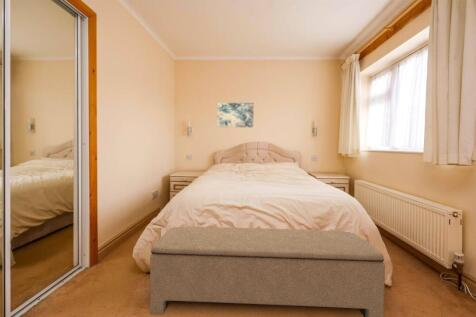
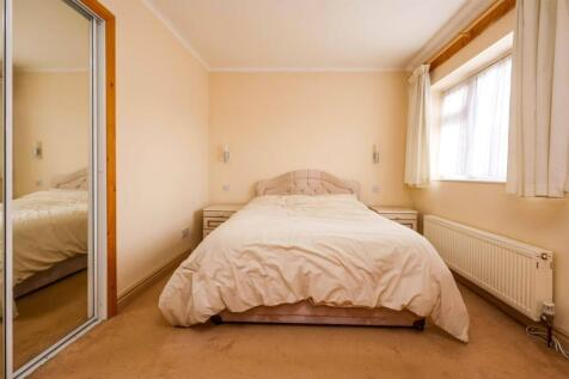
- wall art [216,102,255,128]
- bench [149,225,386,317]
